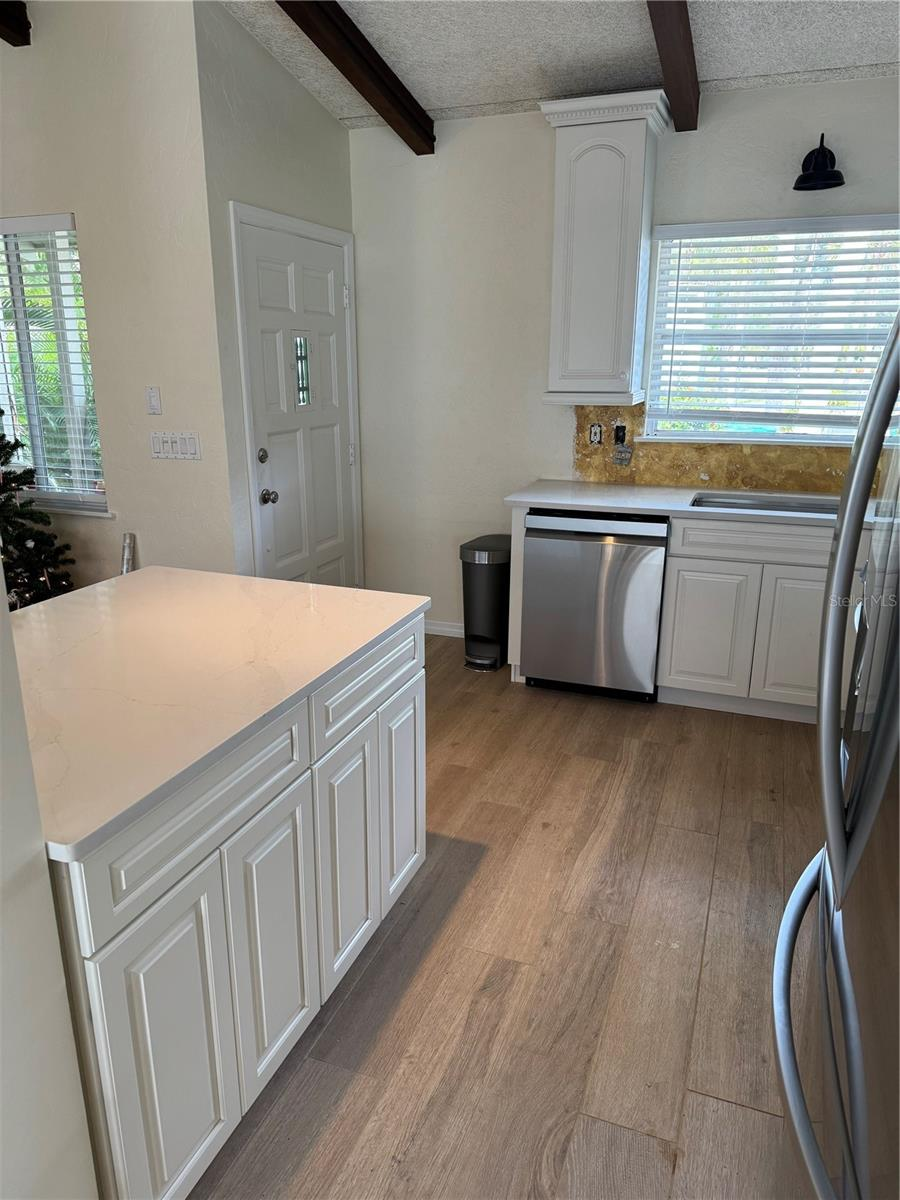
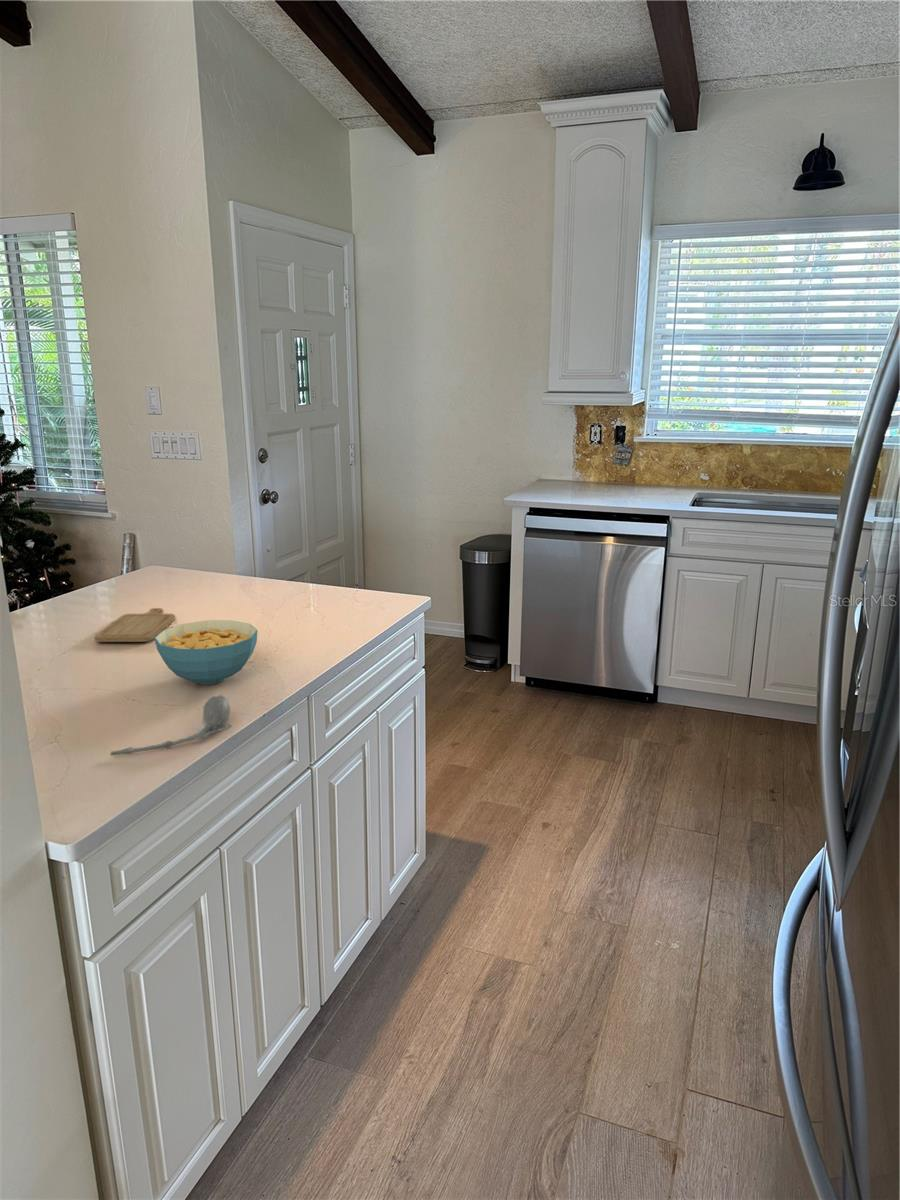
+ spoon [109,694,233,756]
+ chopping board [93,607,176,643]
+ cereal bowl [154,619,259,685]
